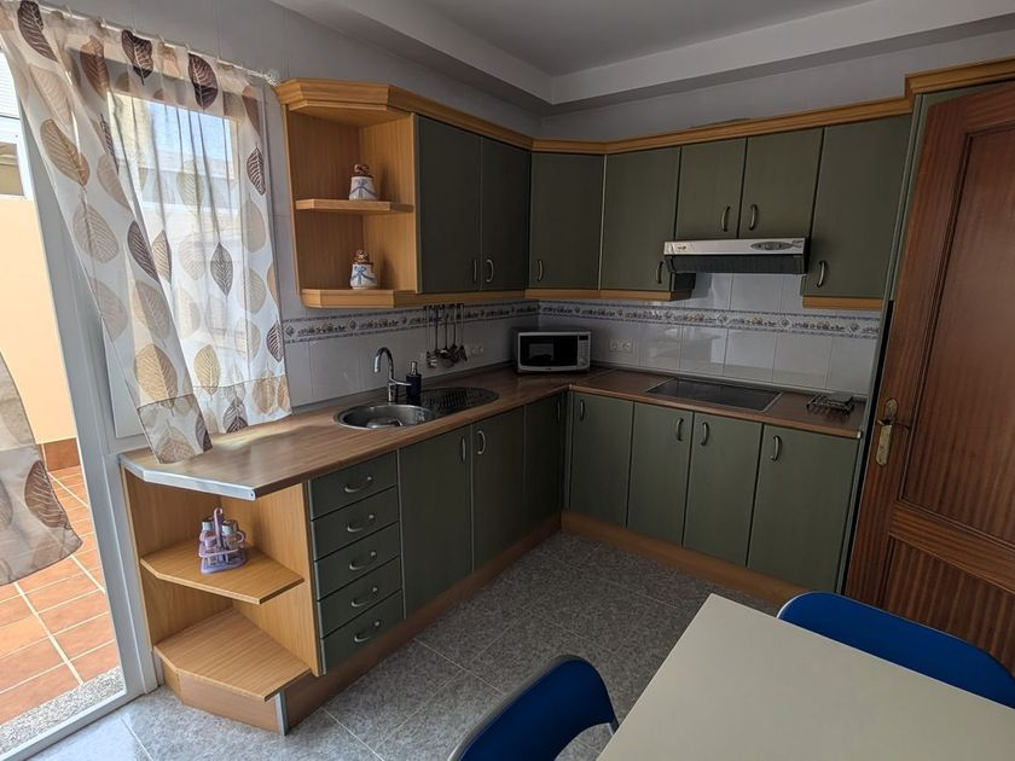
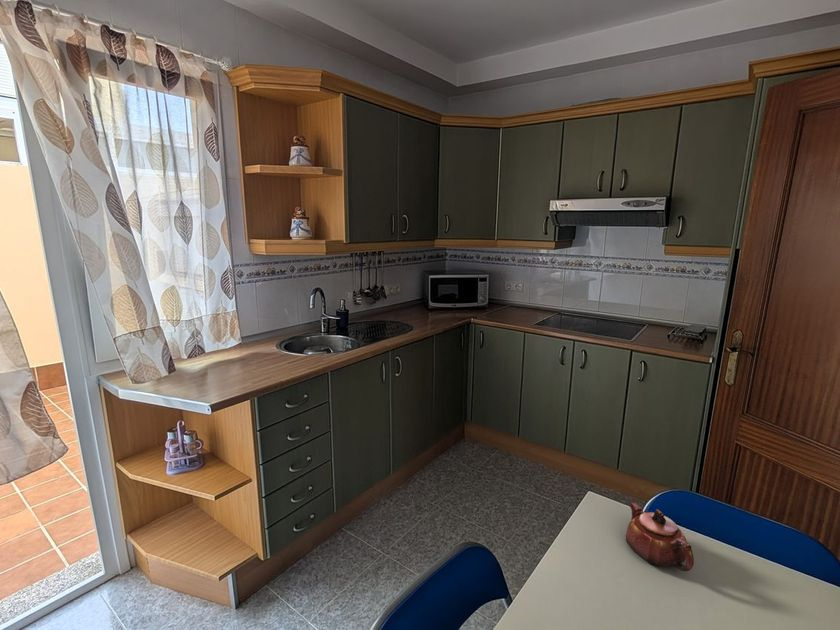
+ teapot [625,501,695,572]
